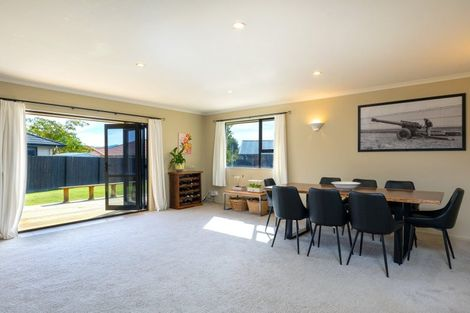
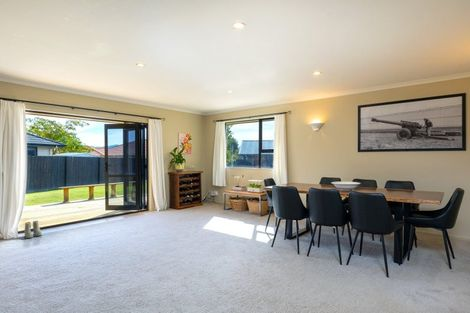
+ boots [23,220,43,239]
